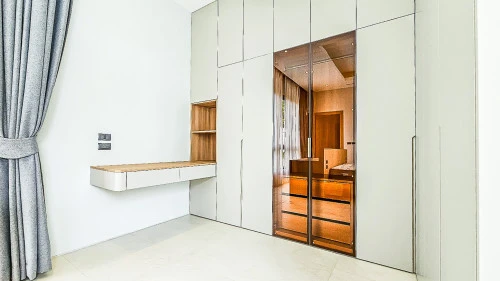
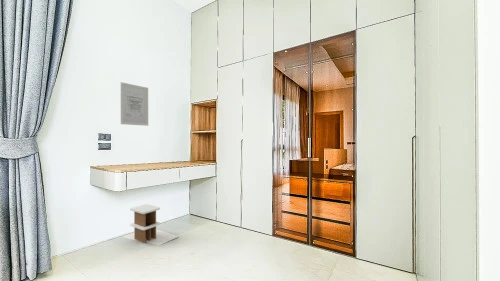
+ wall art [119,81,149,127]
+ side table [122,203,179,246]
